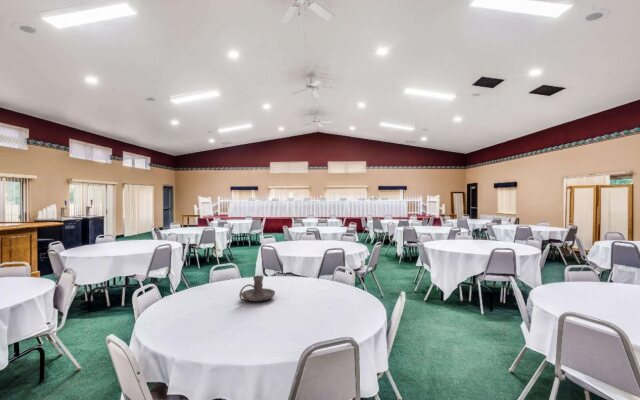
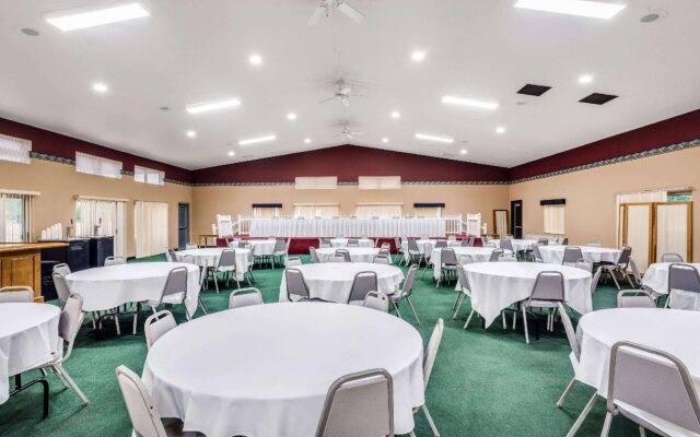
- candle holder [238,275,276,302]
